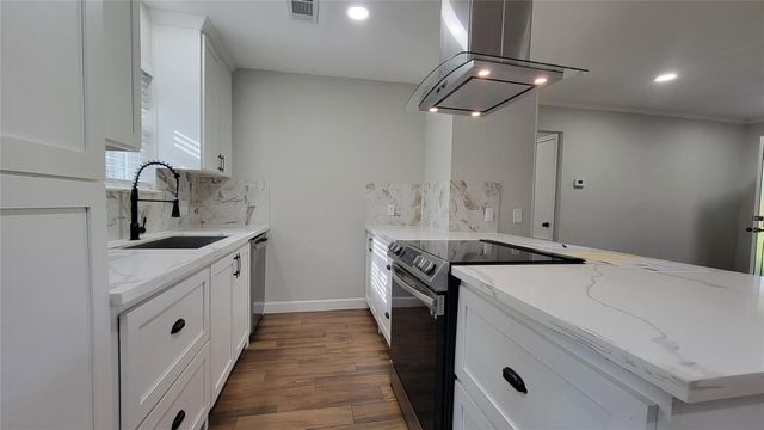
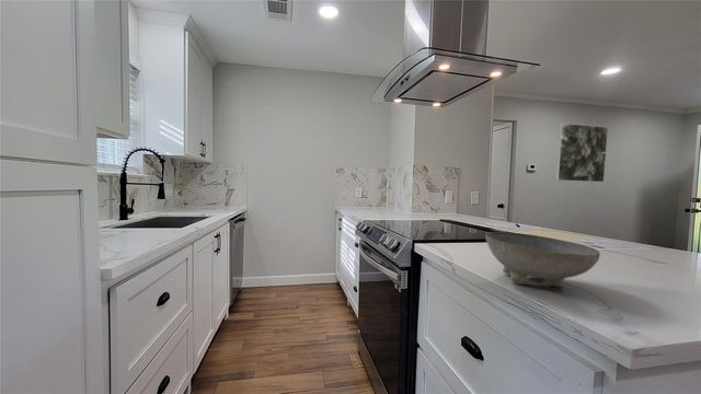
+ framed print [555,123,609,183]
+ bowl [484,231,601,288]
